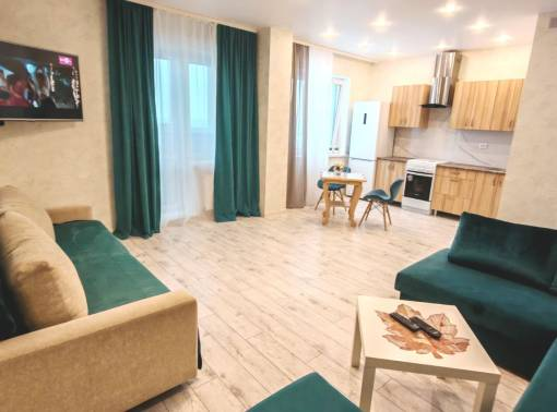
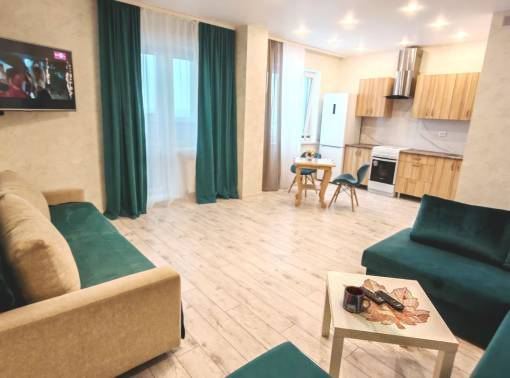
+ mug [342,285,372,314]
